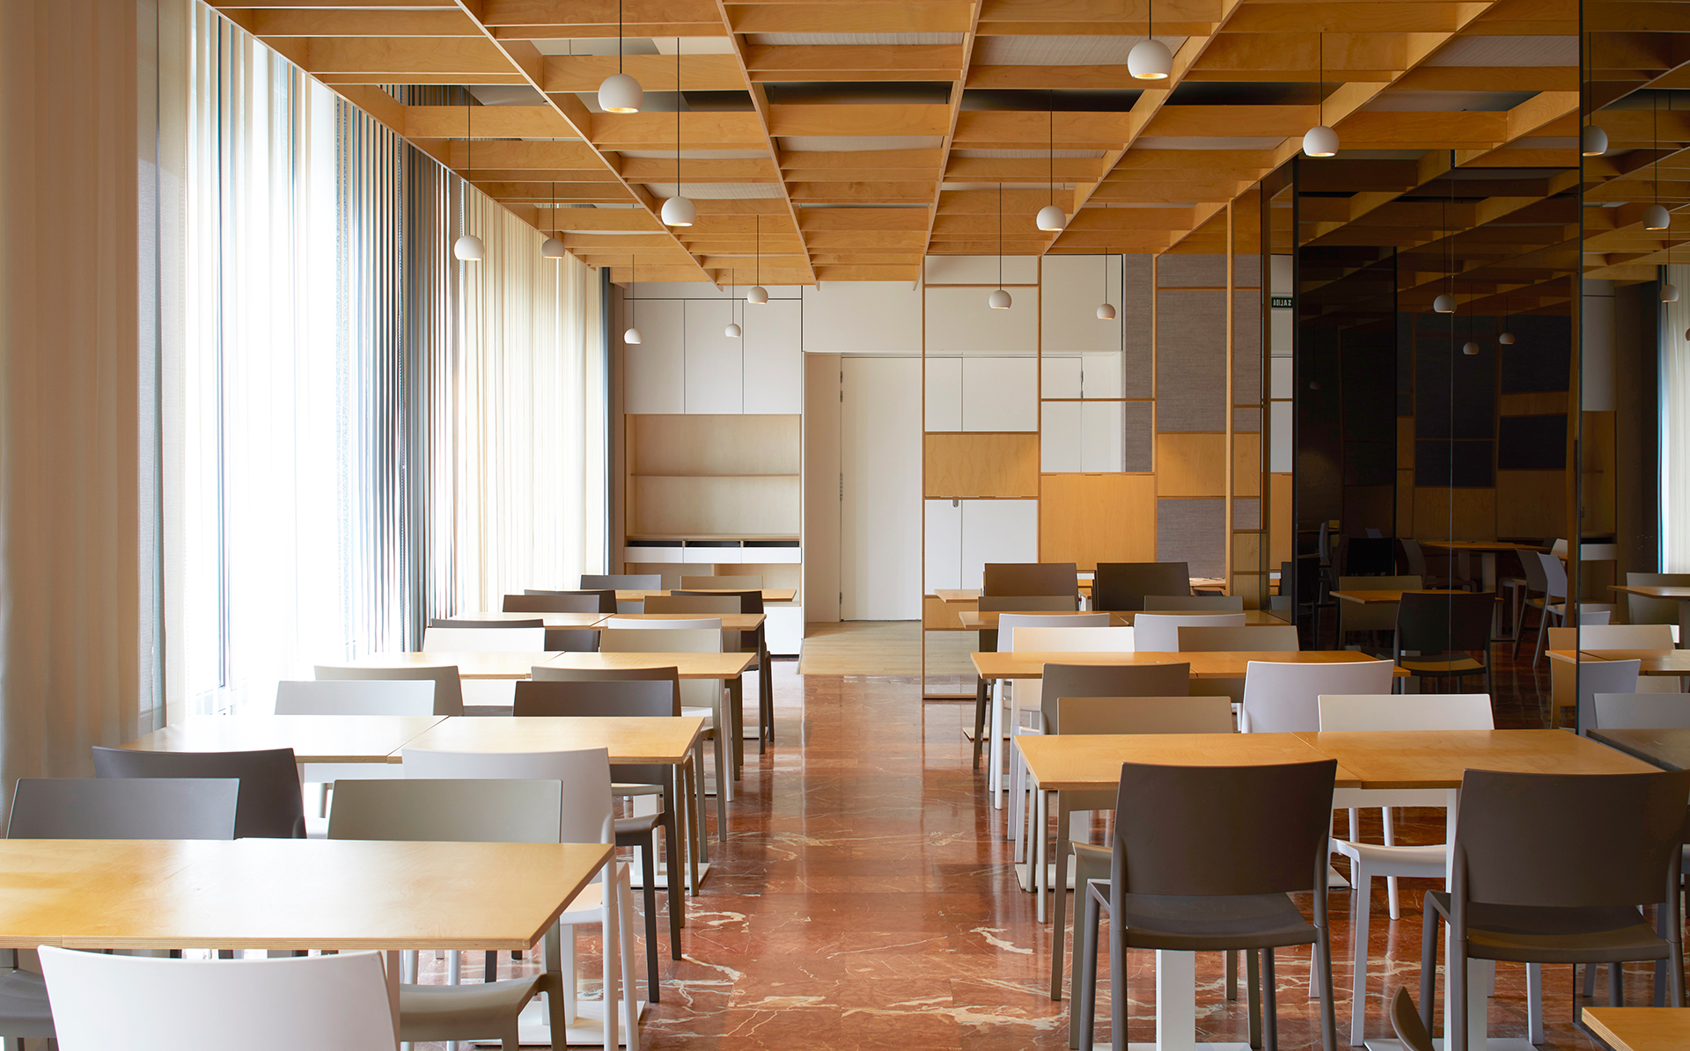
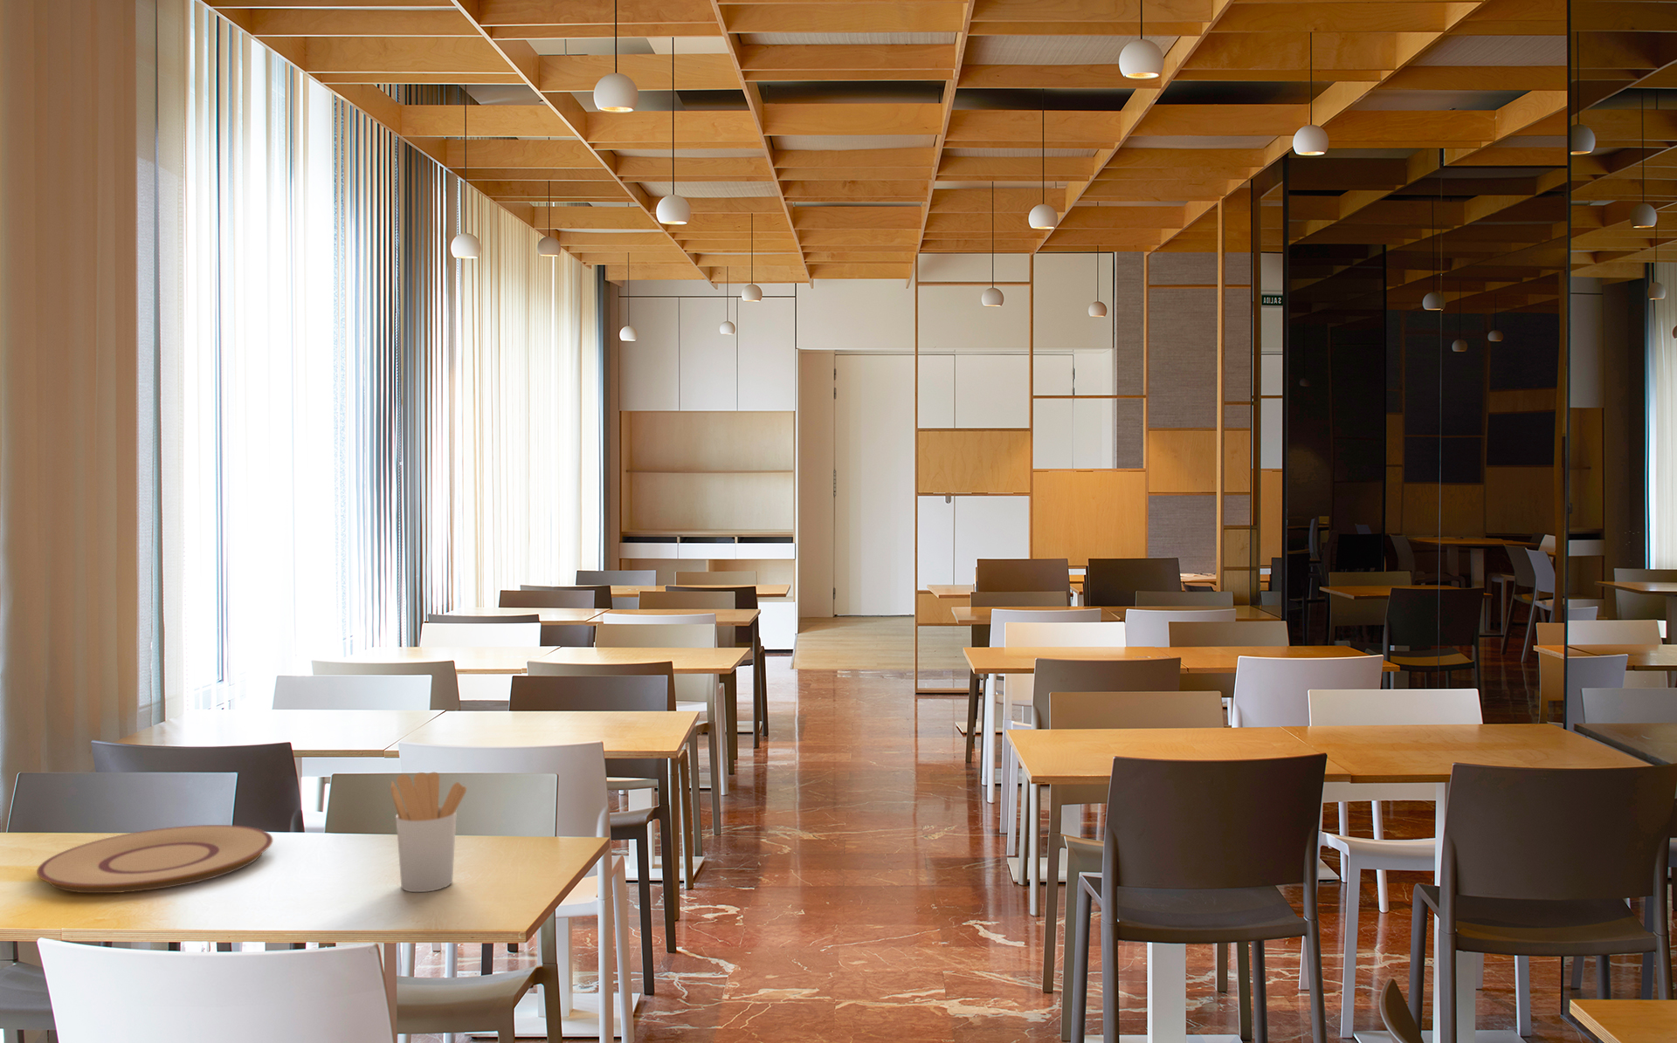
+ utensil holder [389,771,468,893]
+ plate [36,824,273,894]
